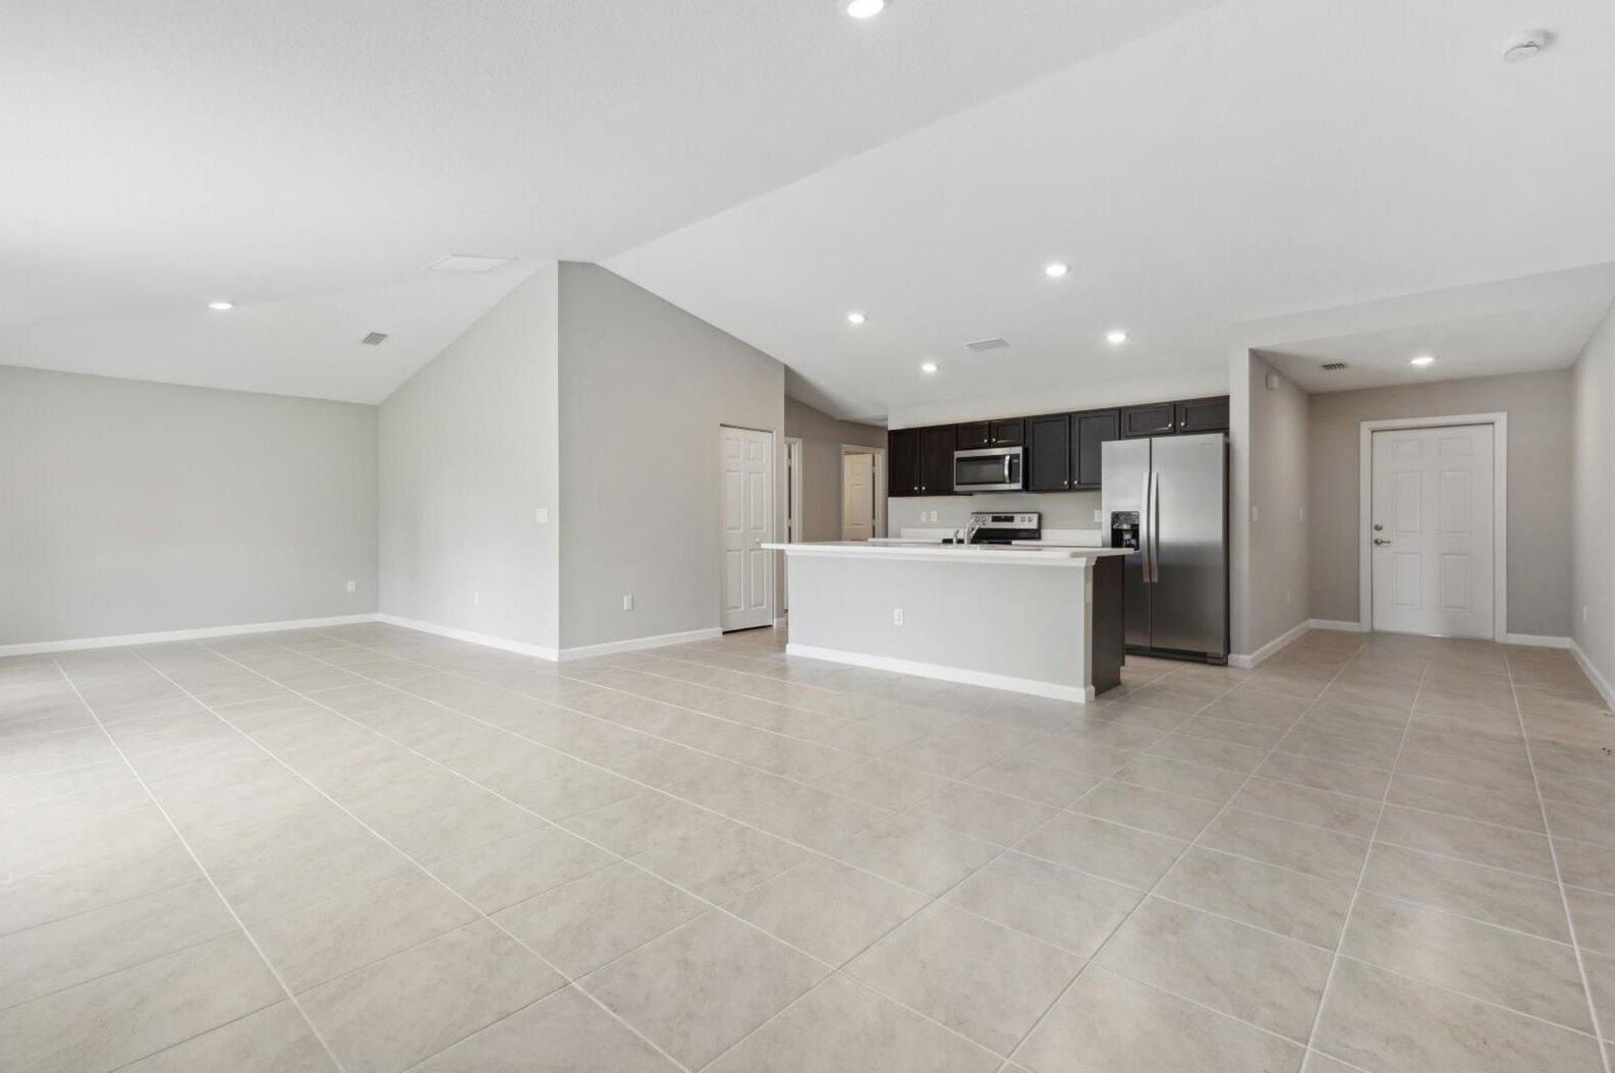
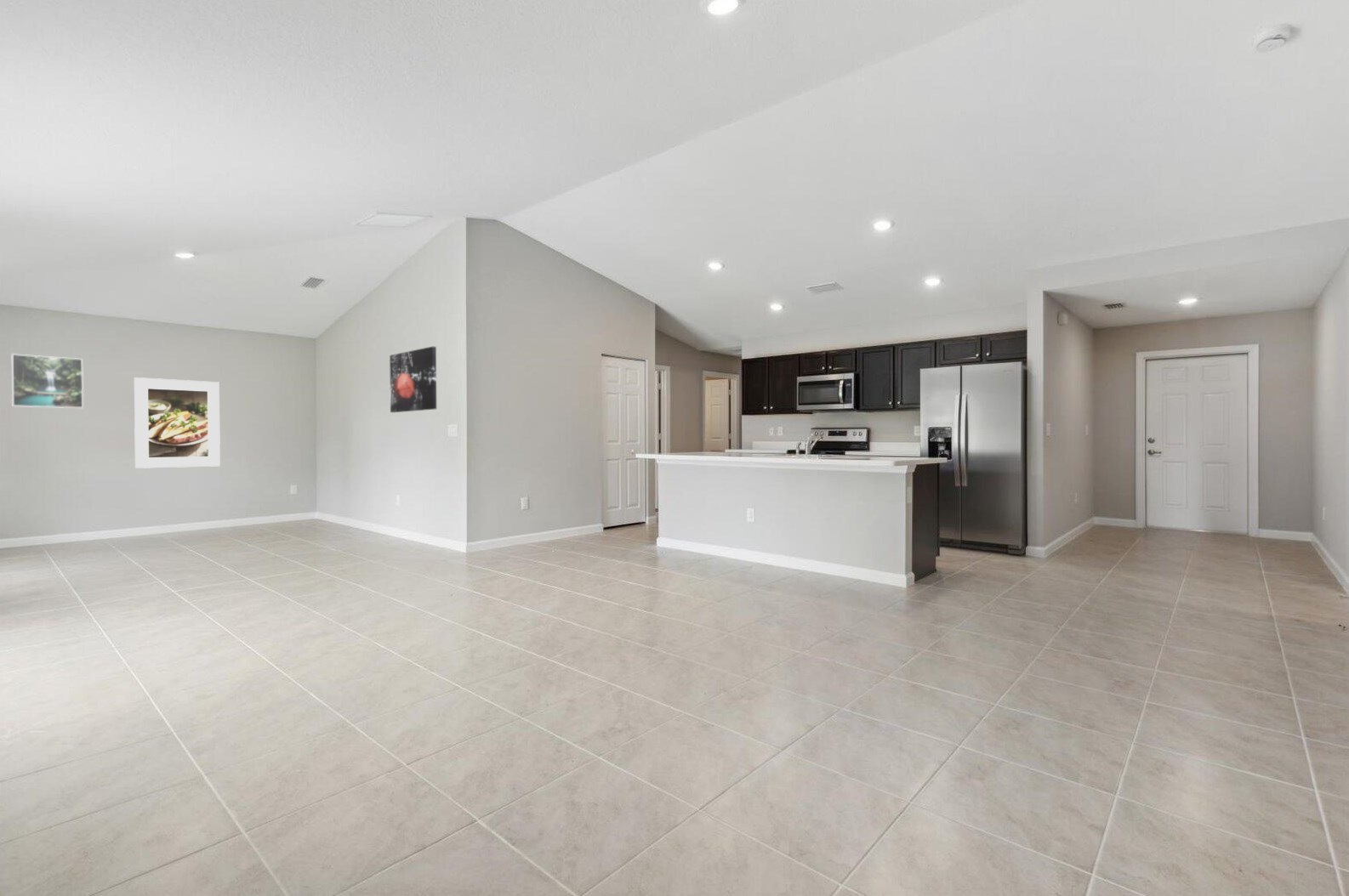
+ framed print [11,353,84,409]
+ wall art [389,346,437,413]
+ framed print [134,377,221,469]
